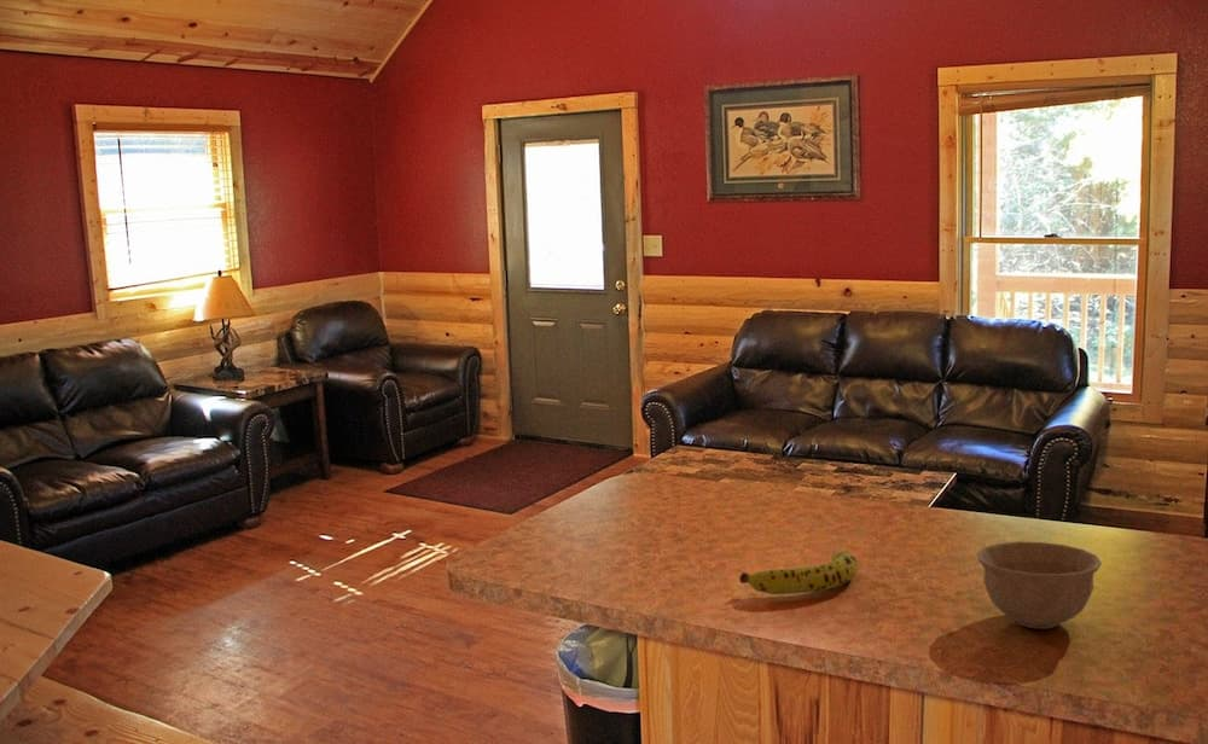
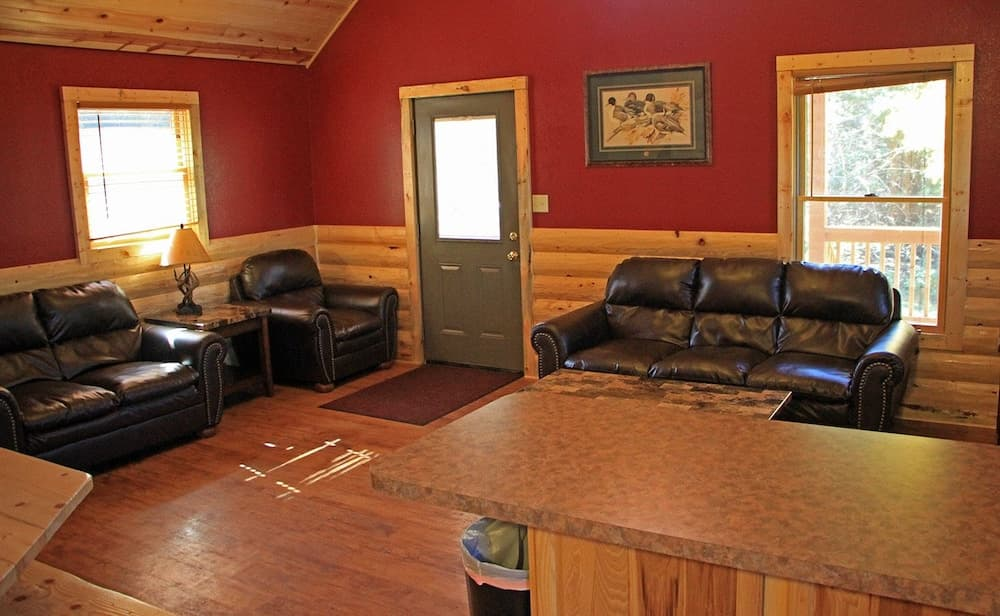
- fruit [738,548,859,595]
- bowl [976,540,1103,630]
